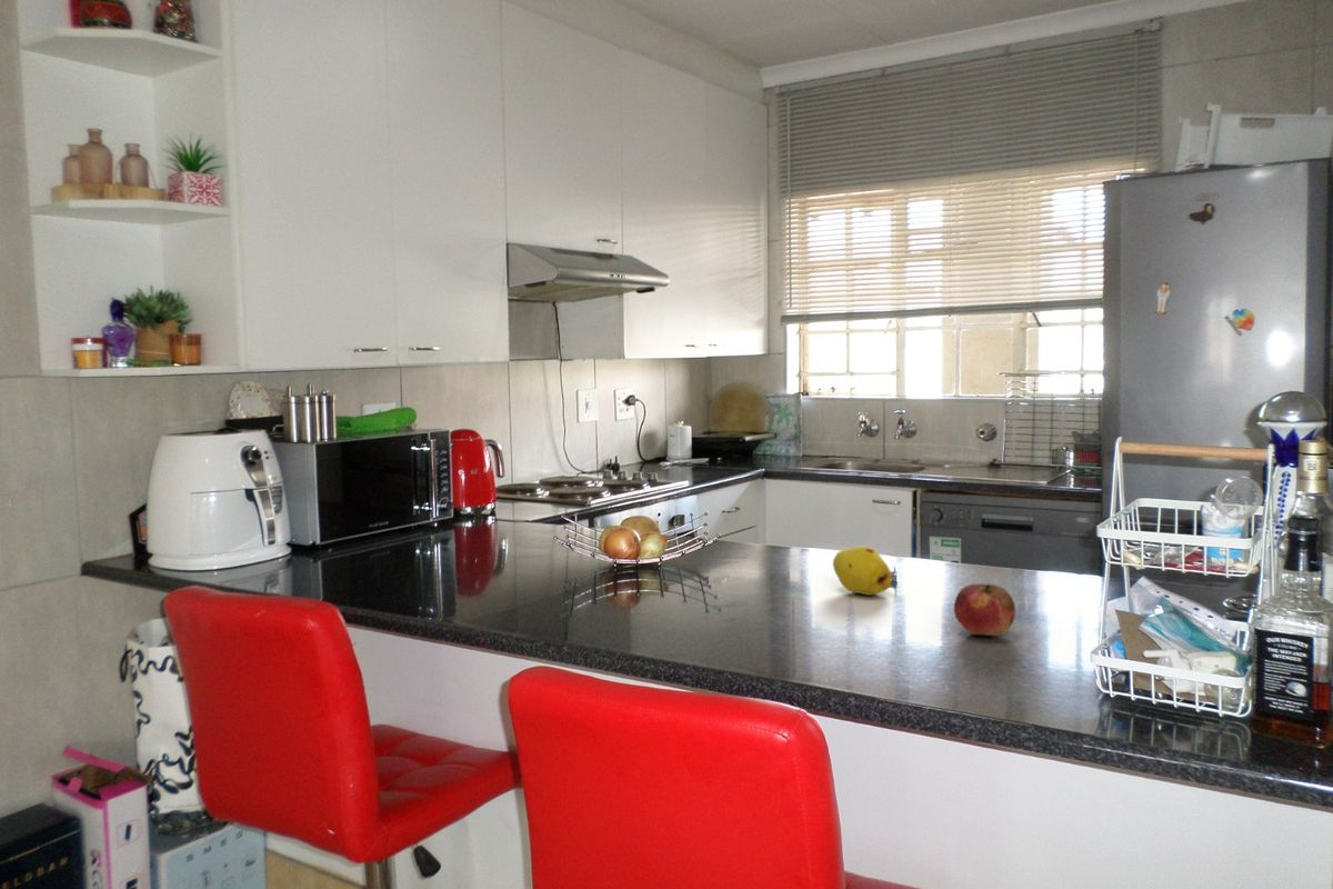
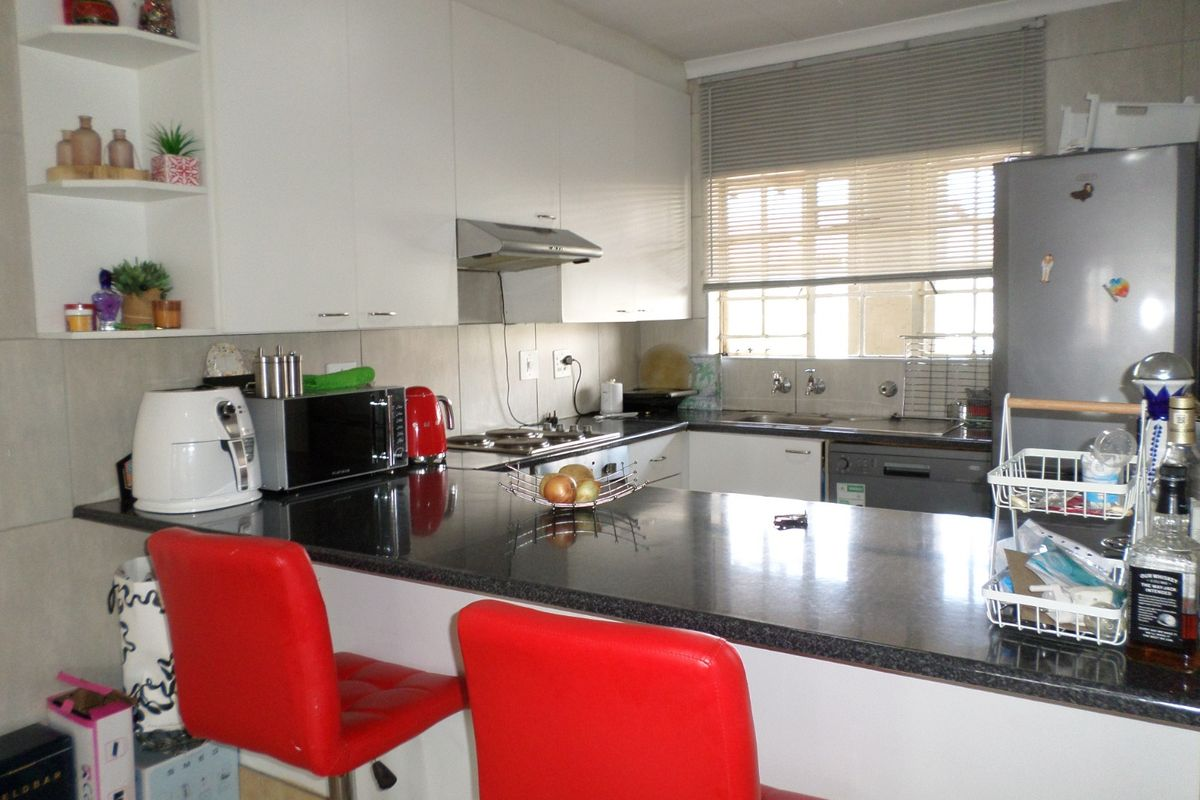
- fruit [953,582,1016,637]
- fruit [832,545,893,597]
